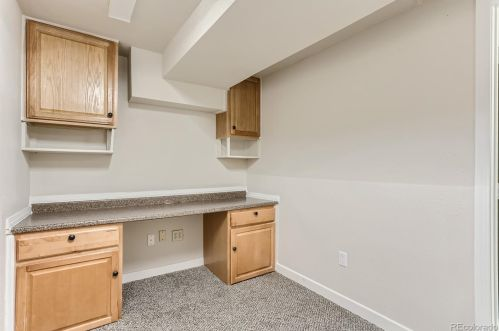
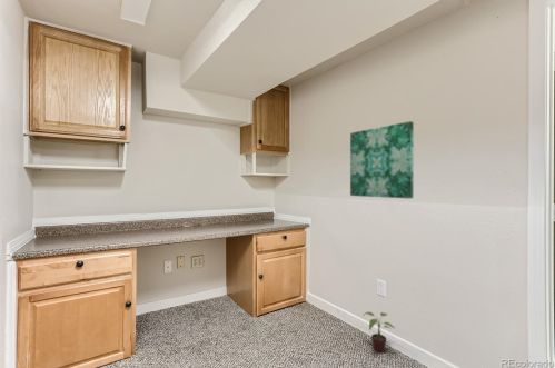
+ wall art [349,120,415,199]
+ potted plant [363,311,396,352]
